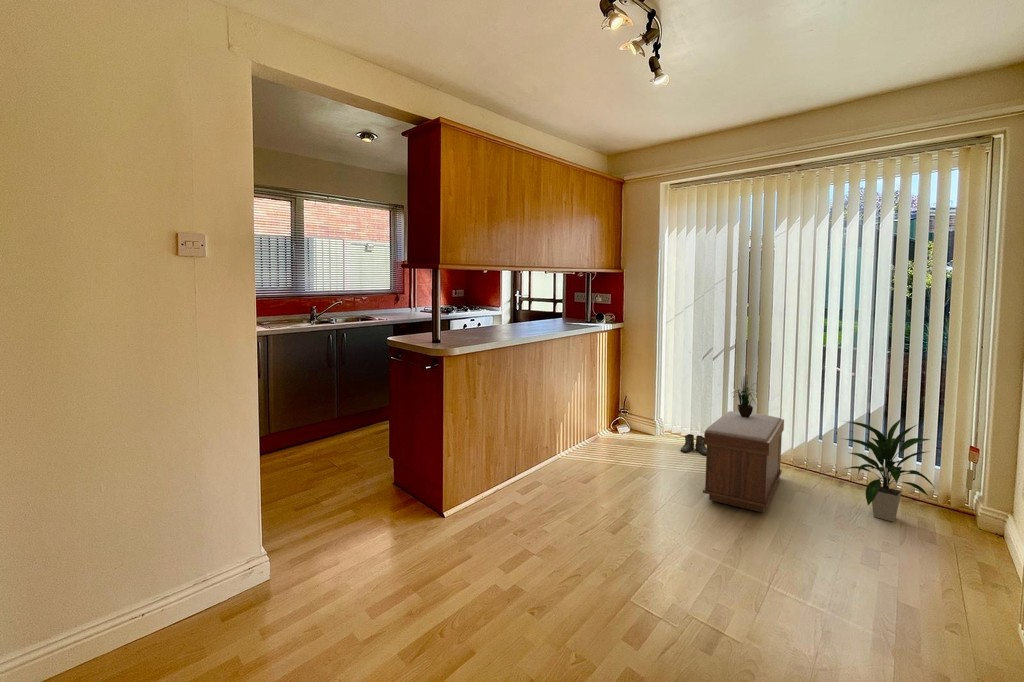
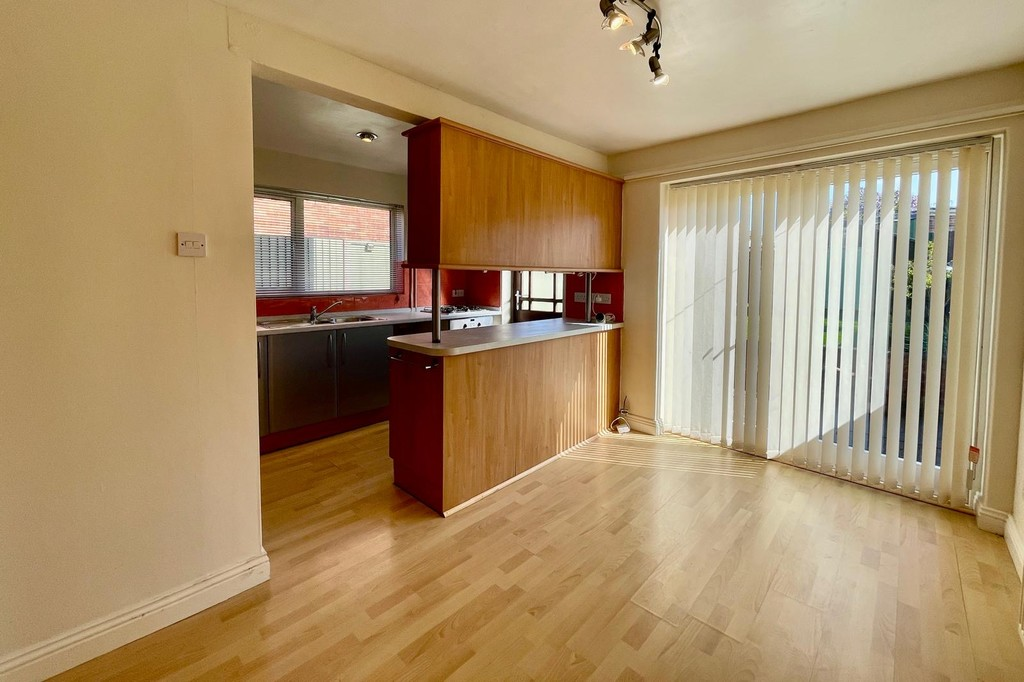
- boots [680,433,707,456]
- potted plant [731,376,757,417]
- indoor plant [840,417,935,523]
- bench [702,410,785,513]
